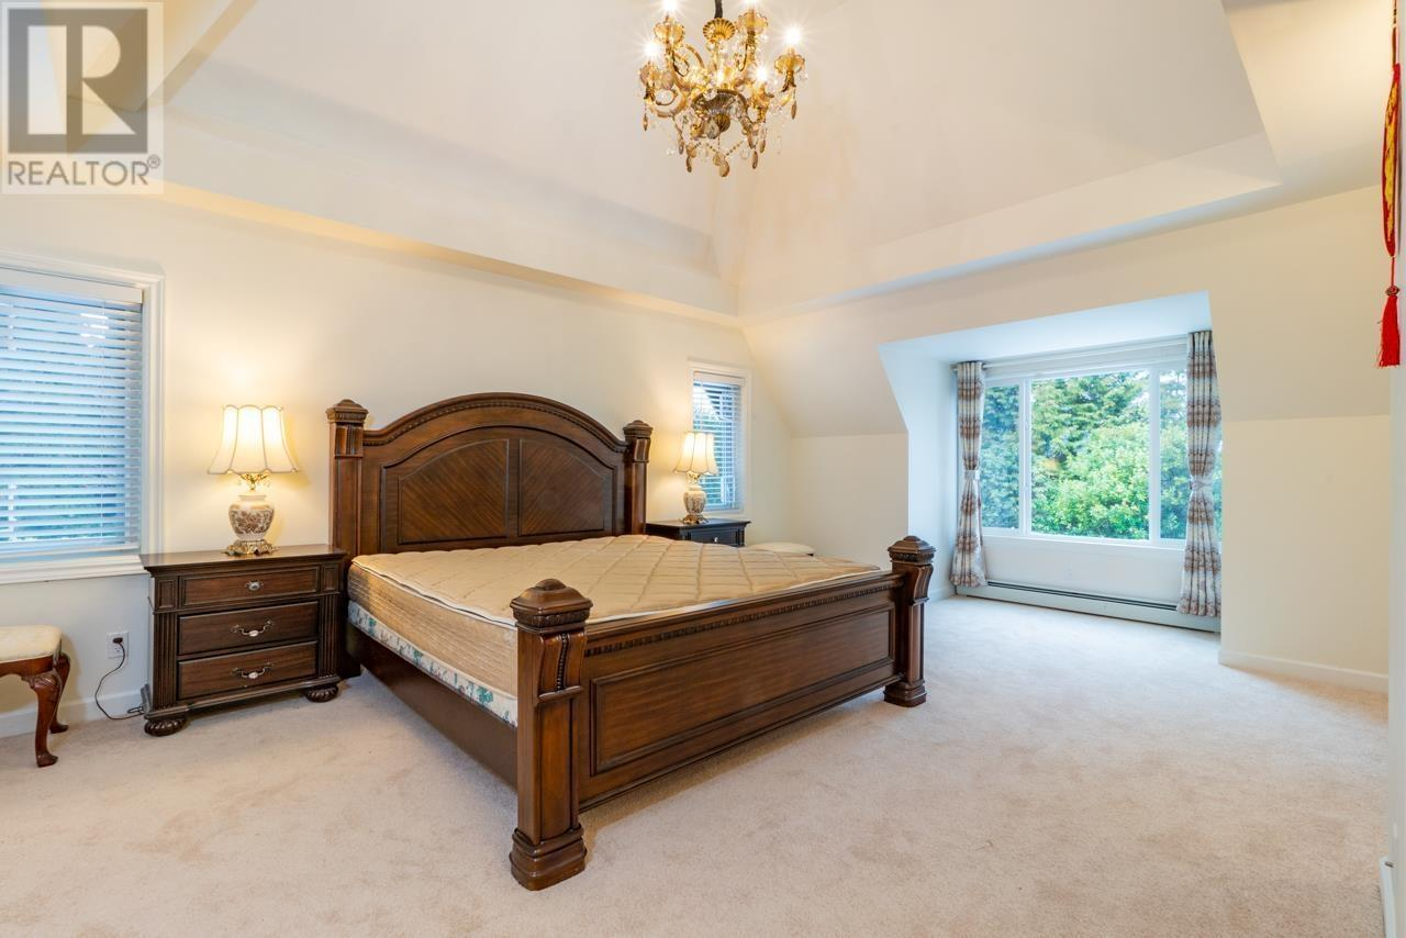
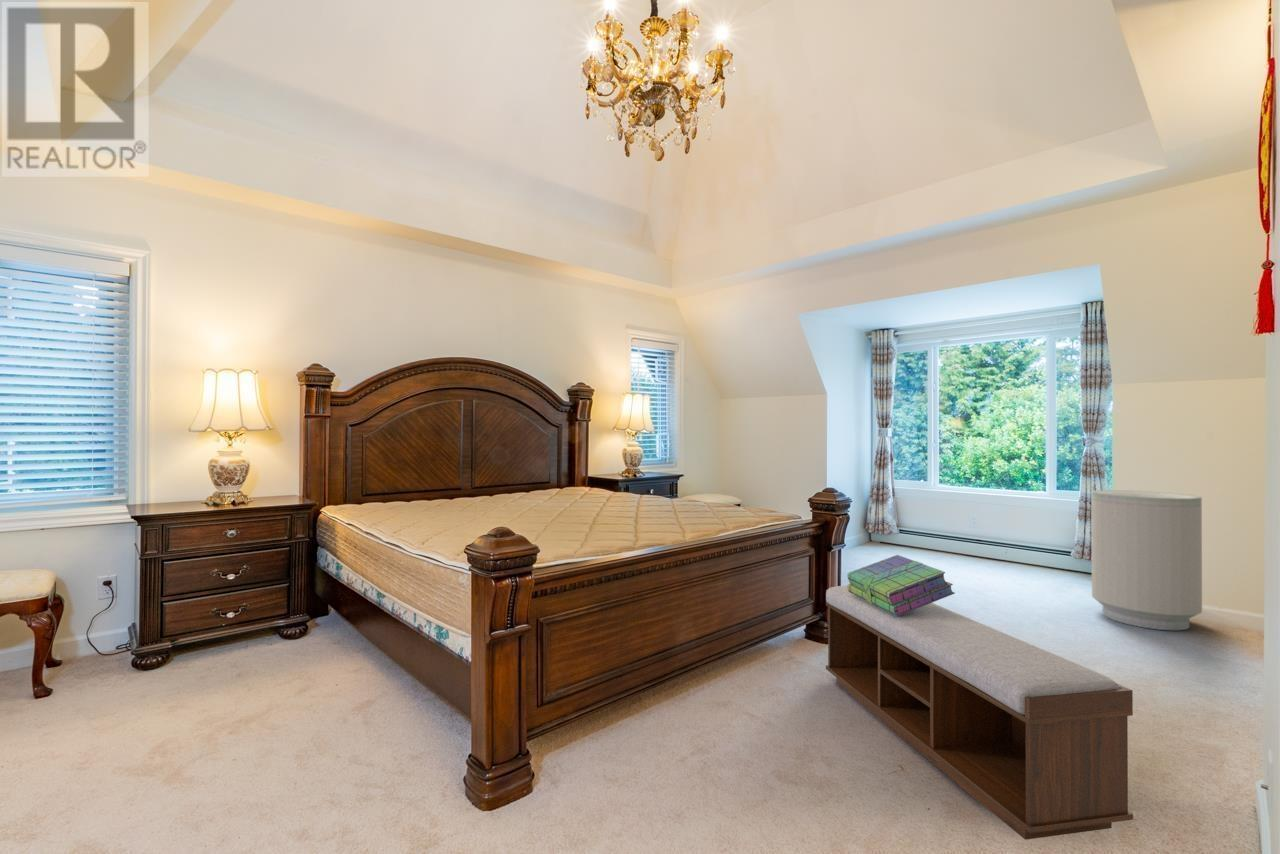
+ stack of books [846,554,956,616]
+ trash can [1090,489,1203,631]
+ bench [825,585,1134,841]
